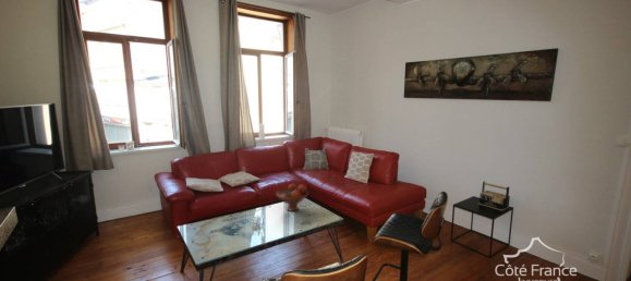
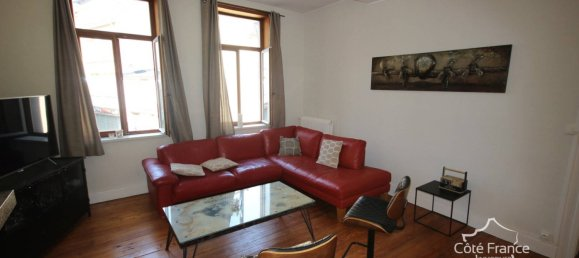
- fruit bowl [276,183,310,212]
